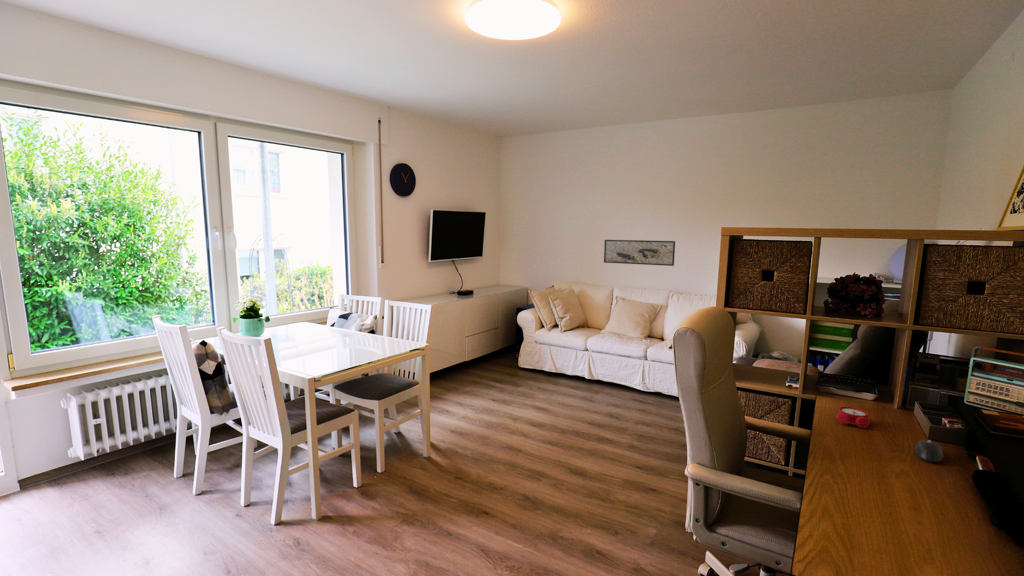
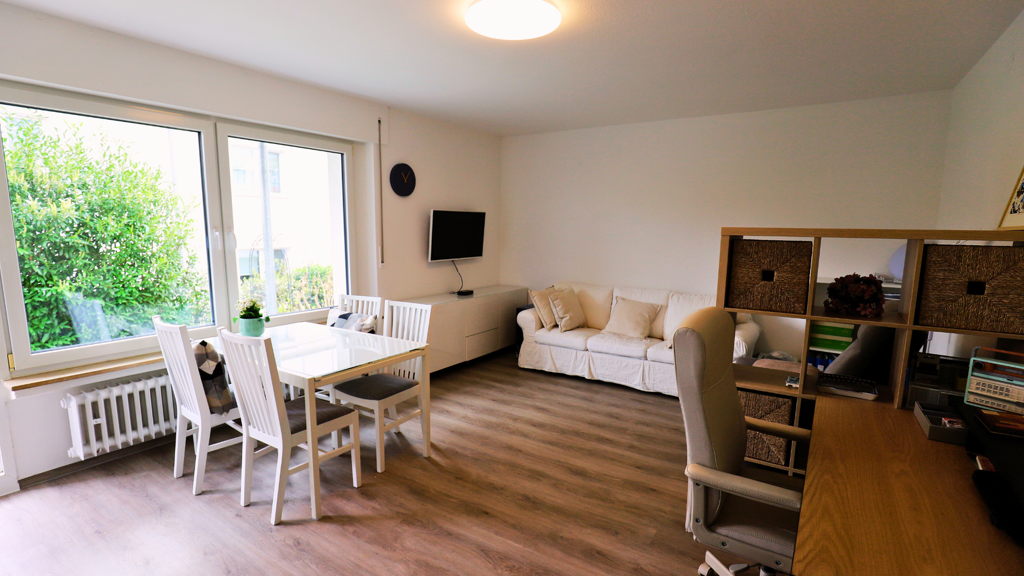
- mouse [914,439,945,463]
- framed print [603,239,676,267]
- alarm clock [835,406,871,429]
